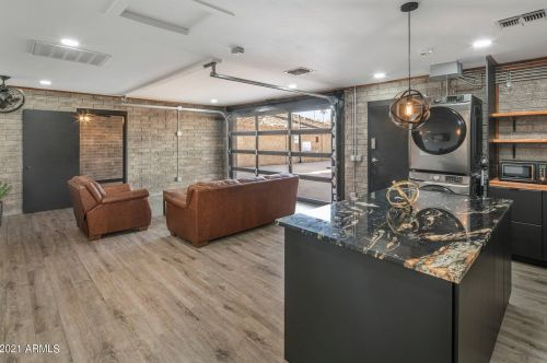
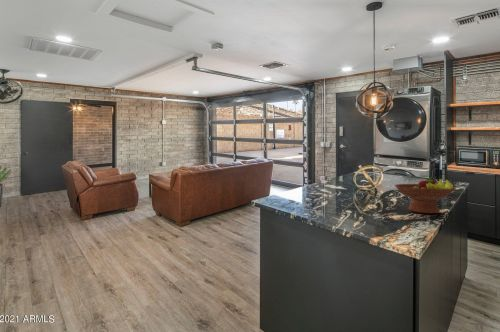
+ fruit bowl [394,175,457,214]
